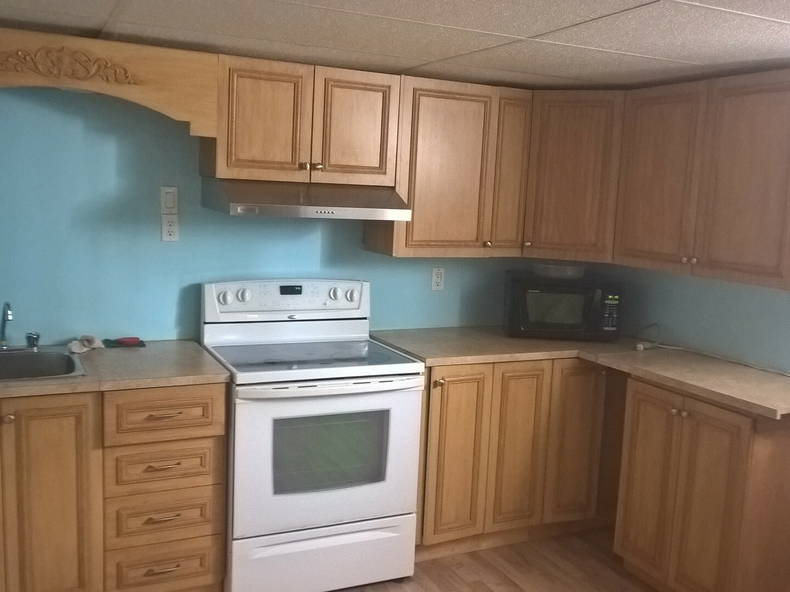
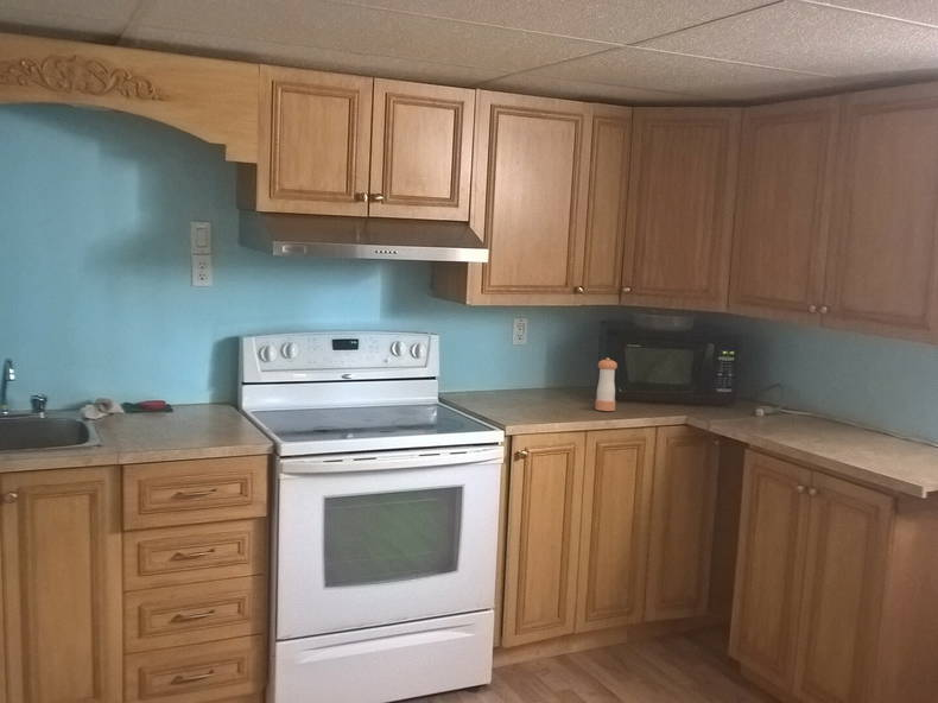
+ pepper shaker [594,356,619,412]
